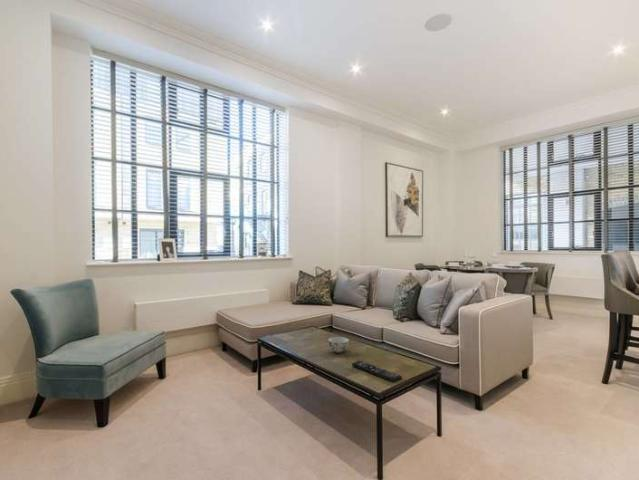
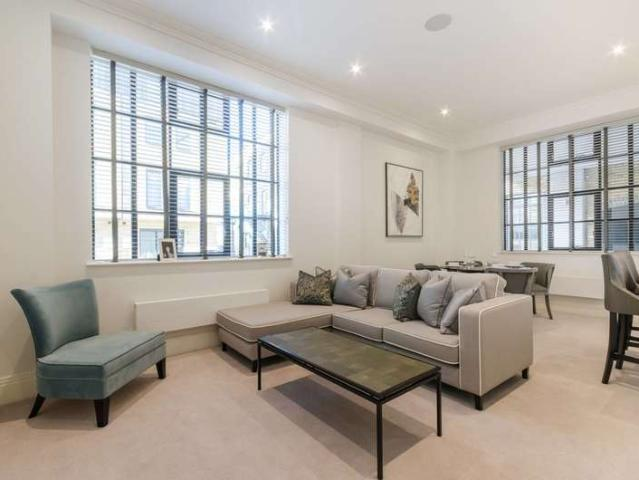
- remote control [351,359,403,384]
- soup bowl [327,336,350,354]
